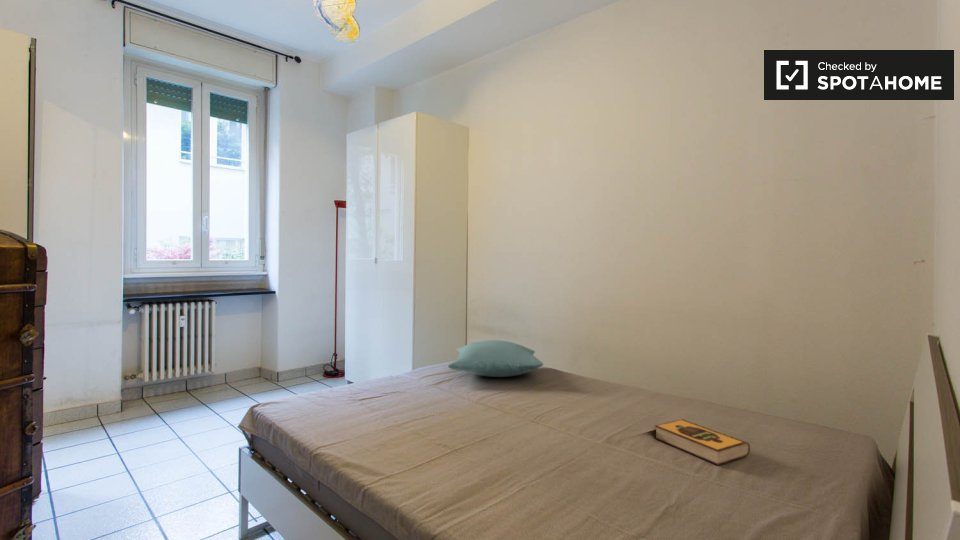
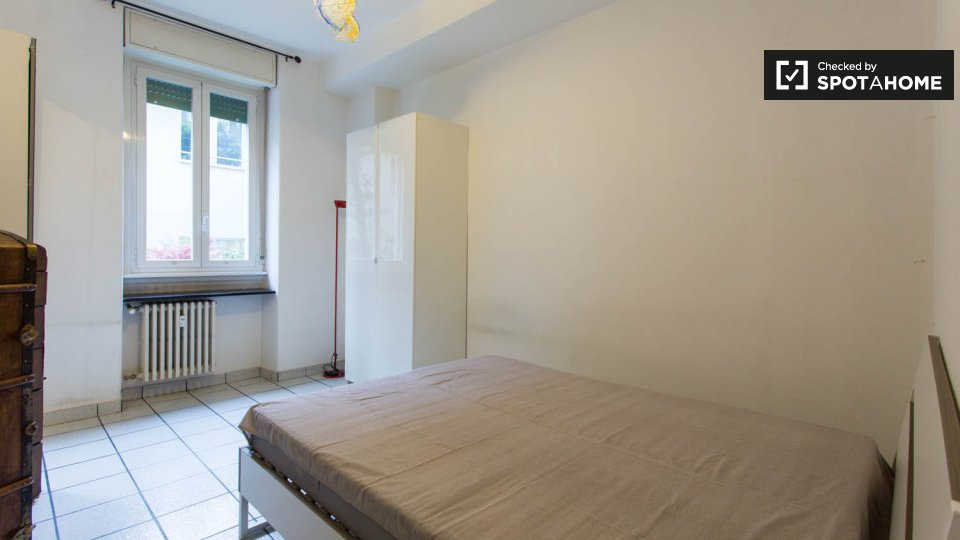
- pillow [447,339,544,378]
- hardback book [654,418,751,466]
